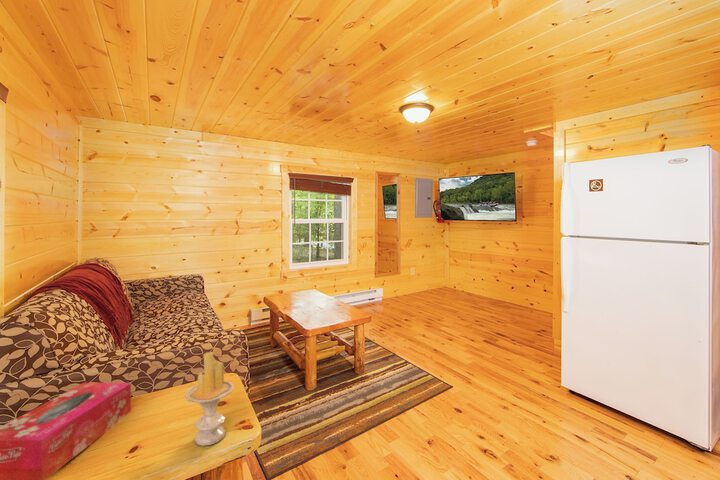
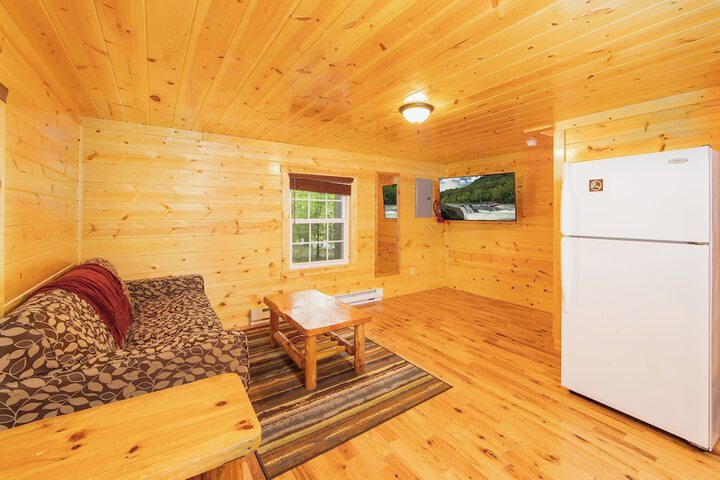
- tissue box [0,382,132,480]
- candle [184,351,235,447]
